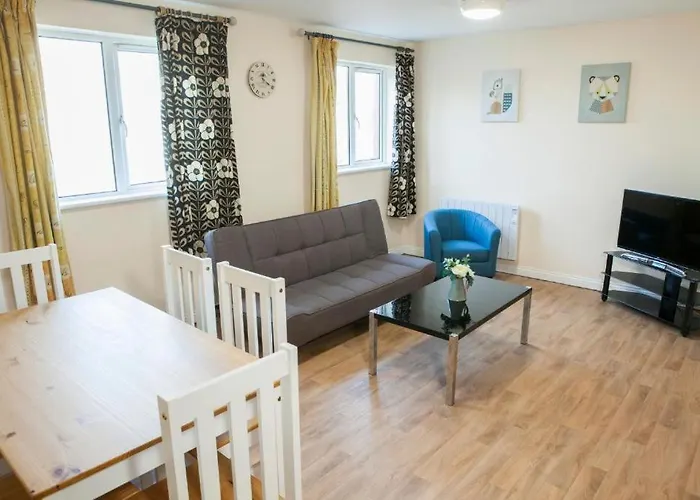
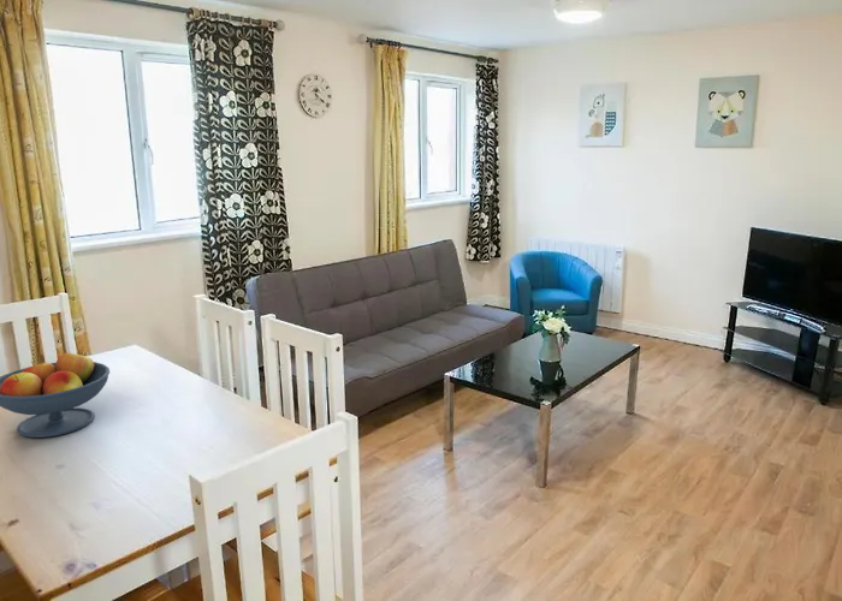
+ fruit bowl [0,349,111,439]
